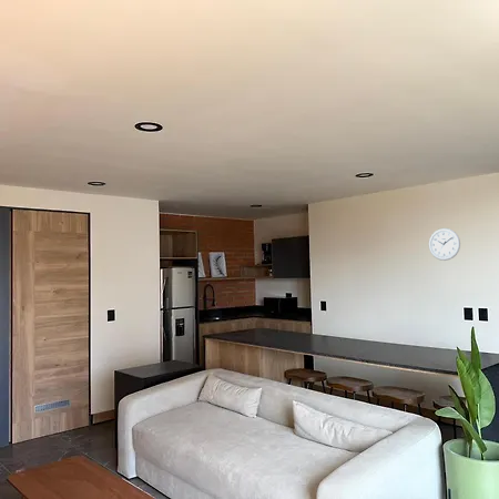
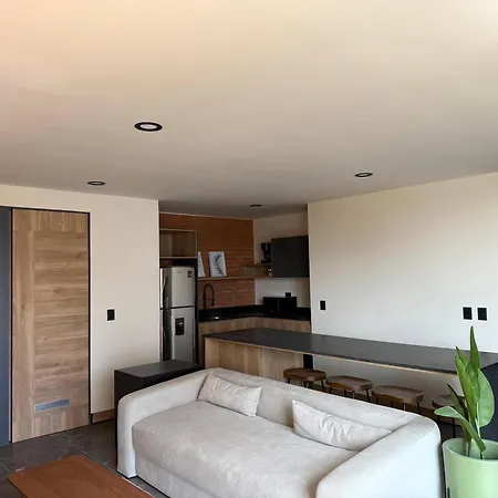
- wall clock [428,227,461,262]
